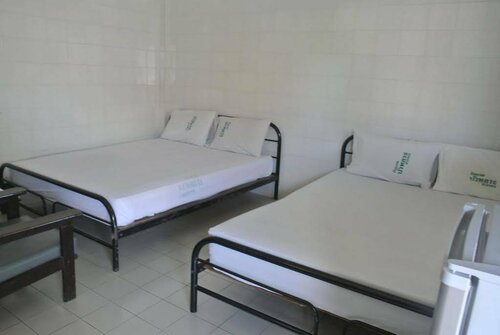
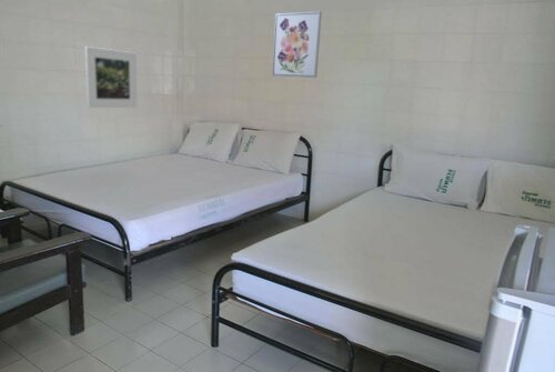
+ wall art [271,10,323,79]
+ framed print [84,46,139,109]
